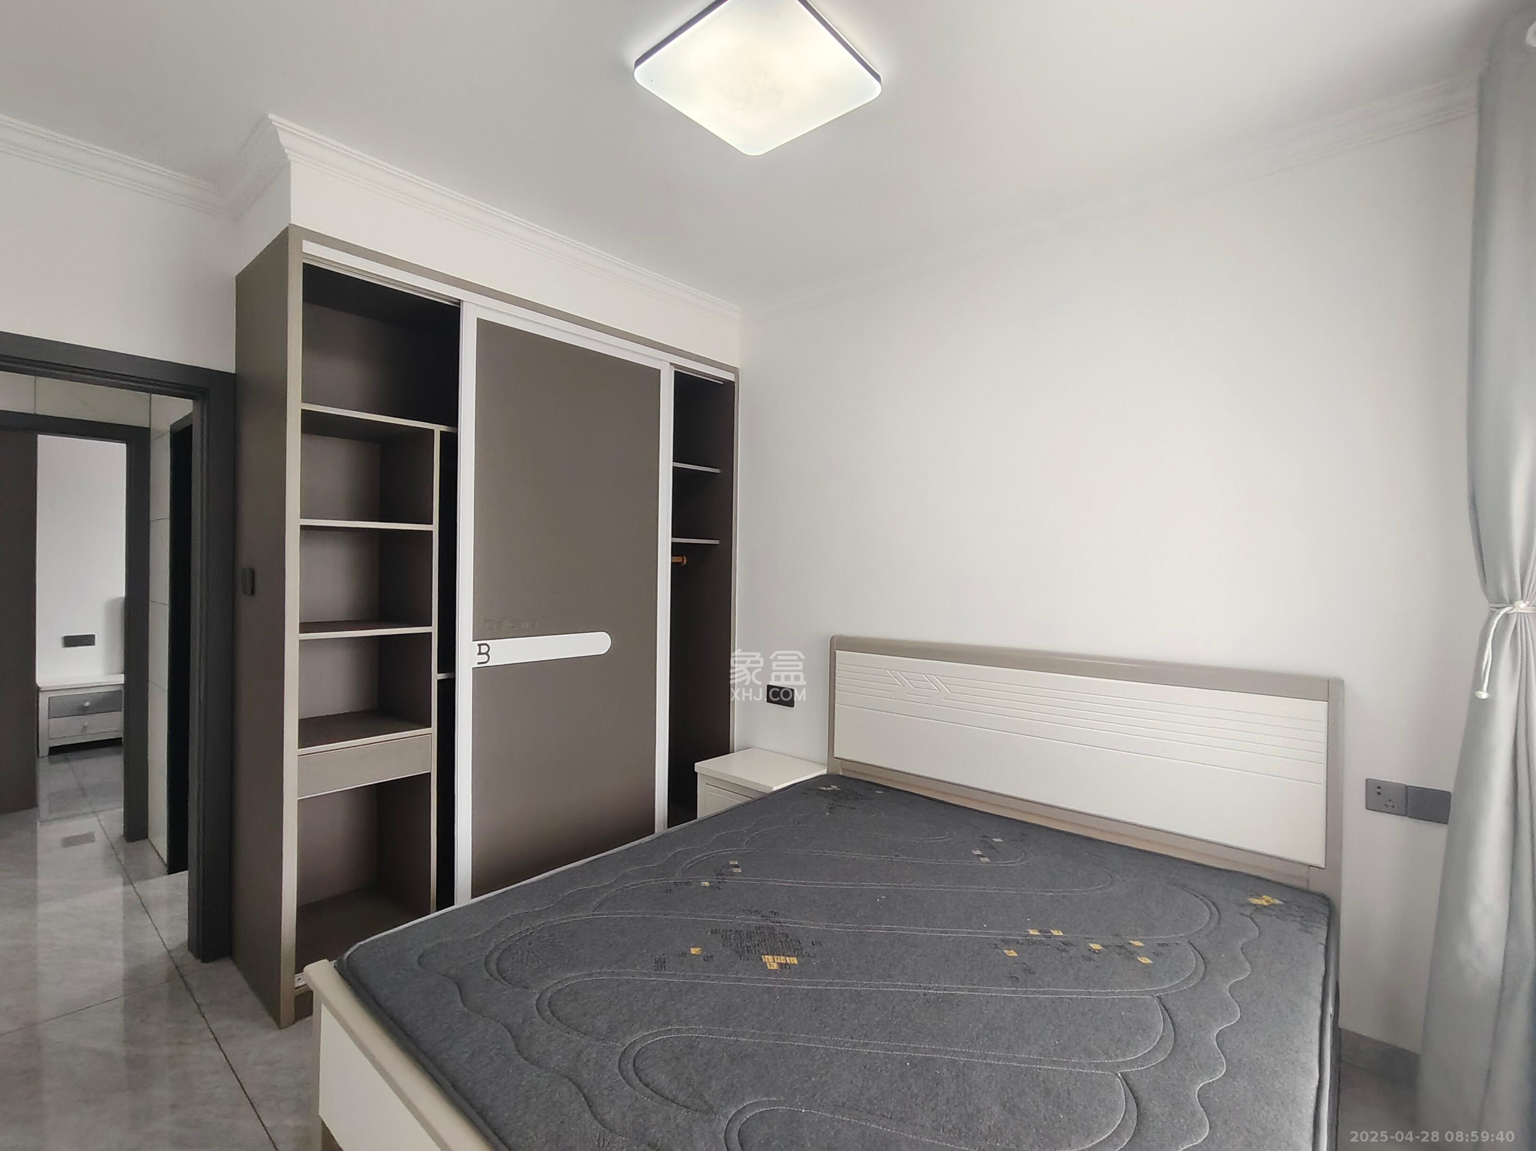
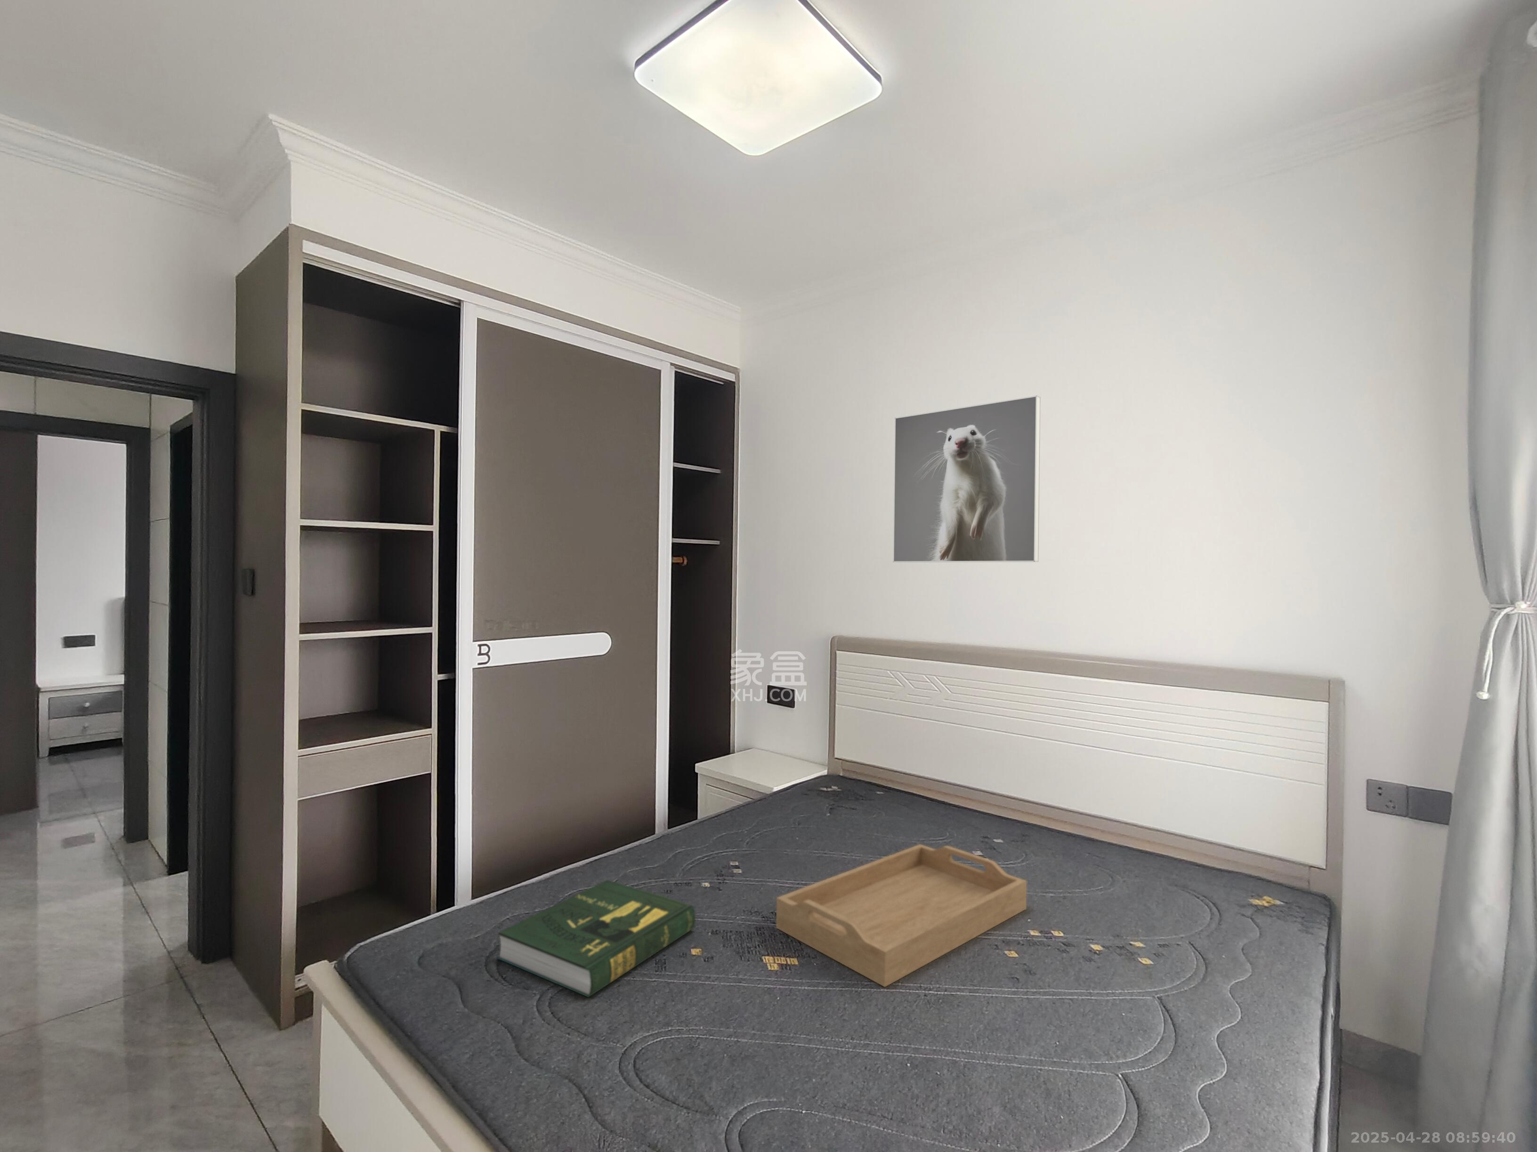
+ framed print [892,396,1041,563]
+ serving tray [776,843,1027,987]
+ book [497,879,696,997]
